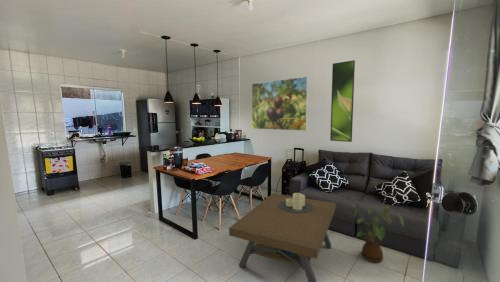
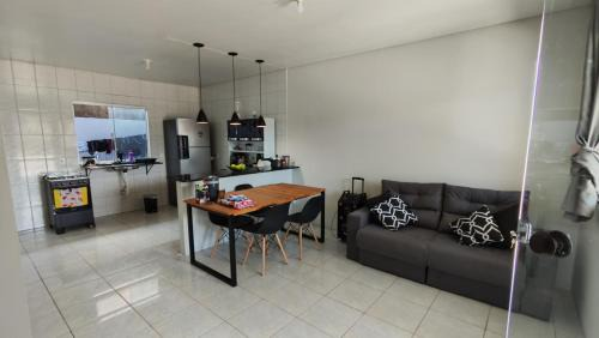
- house plant [352,204,405,263]
- coffee table [228,192,337,282]
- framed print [251,76,309,132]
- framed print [329,59,356,143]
